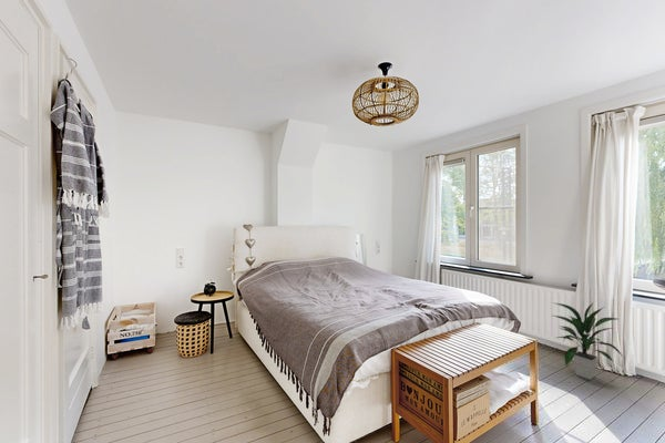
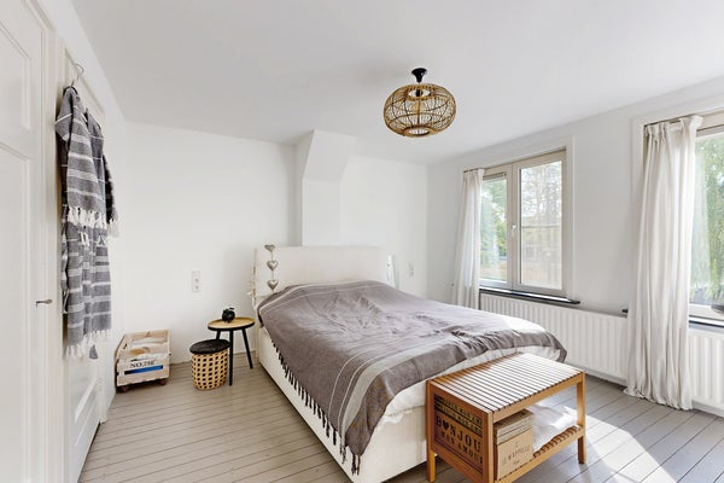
- indoor plant [551,301,624,381]
